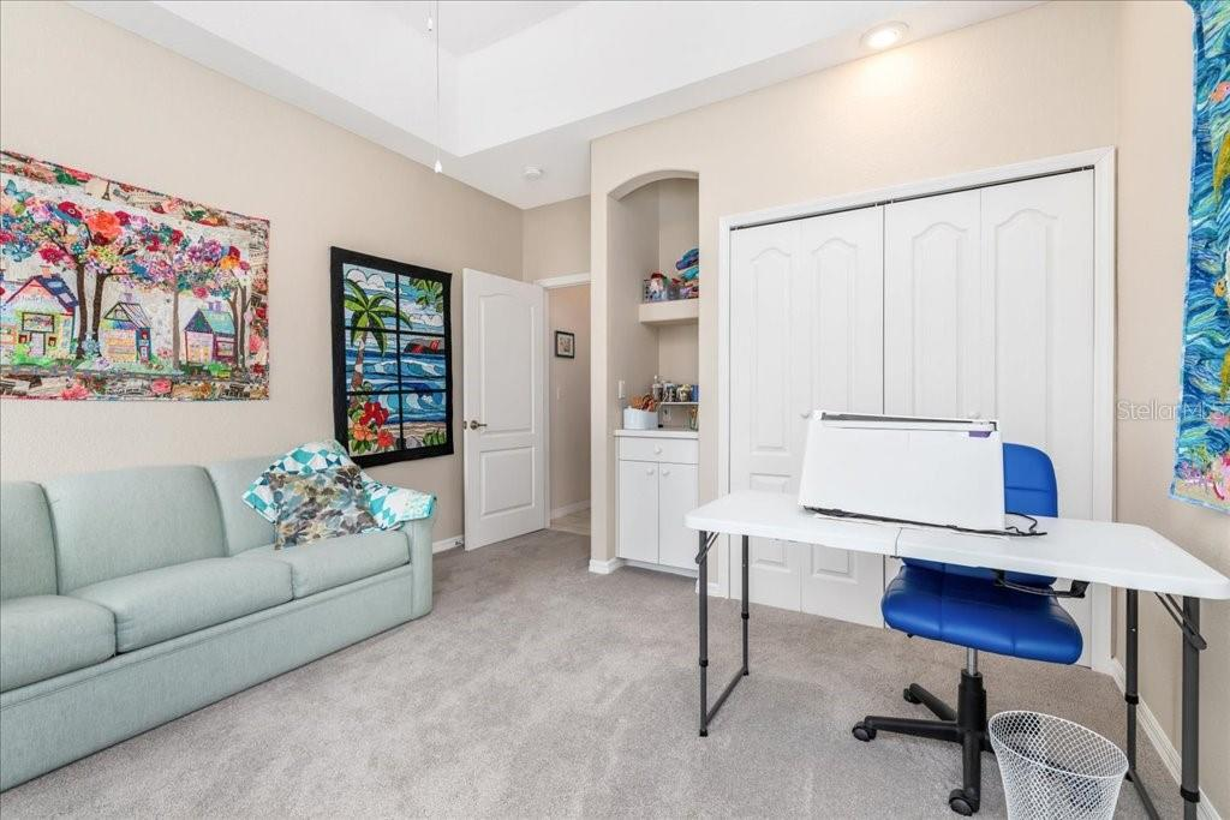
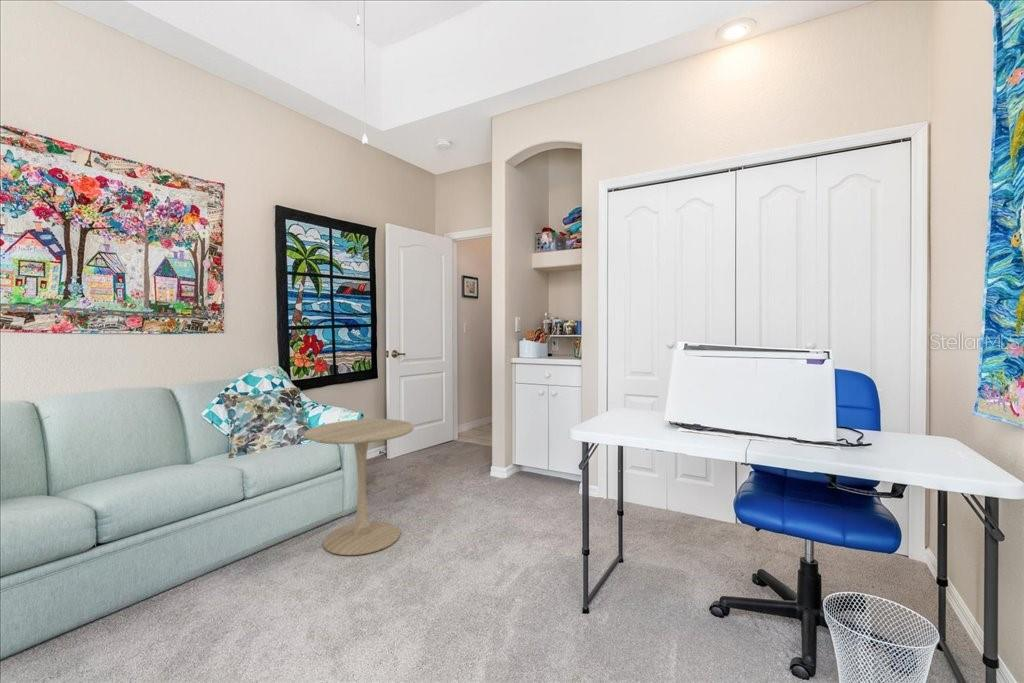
+ side table [303,418,415,556]
